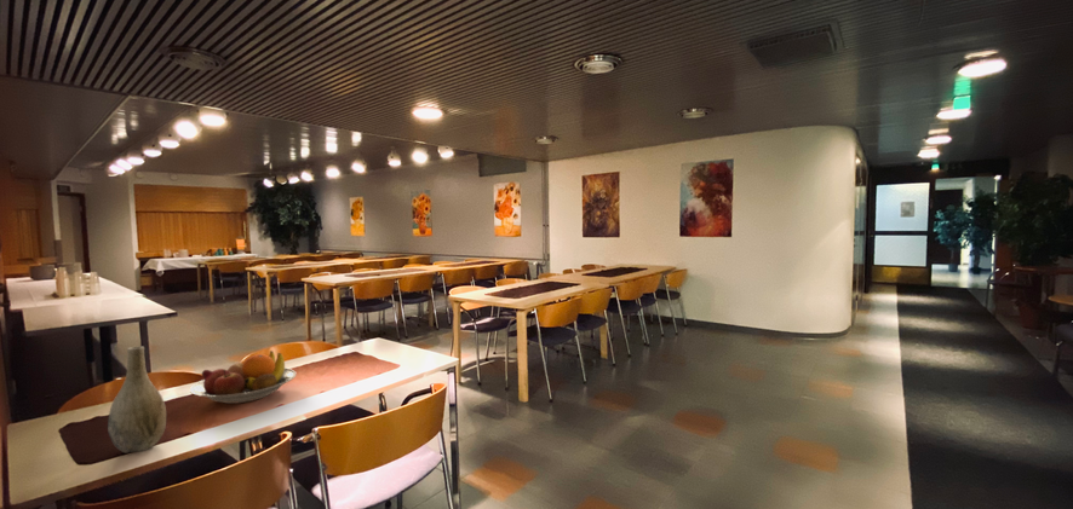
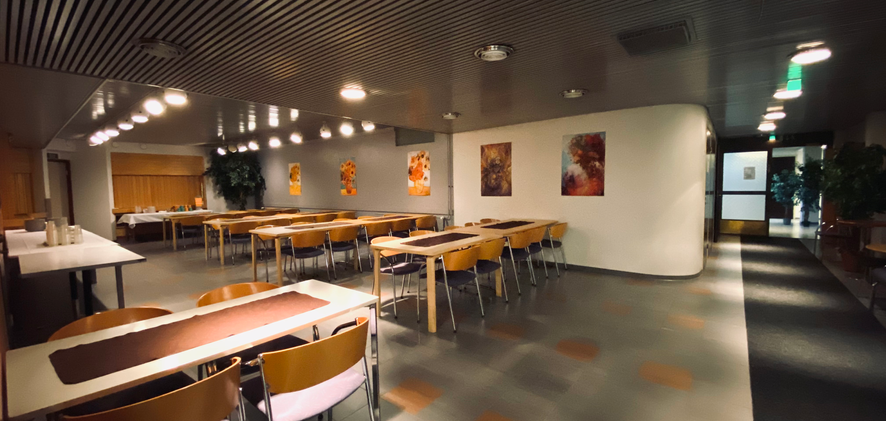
- fruit bowl [189,349,298,405]
- vase [107,346,167,455]
